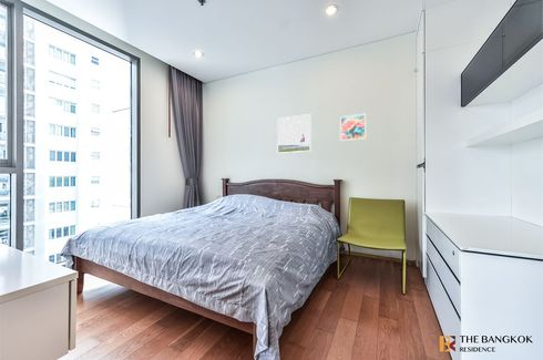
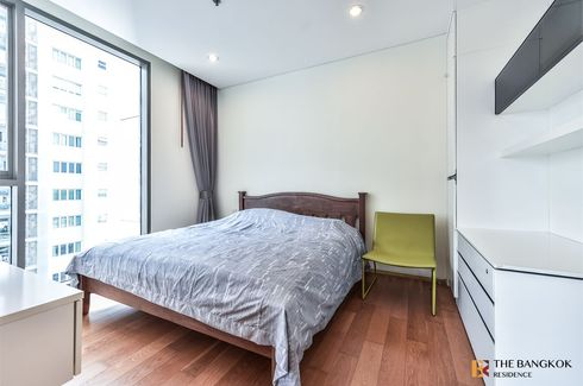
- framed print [276,113,313,154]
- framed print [339,113,367,142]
